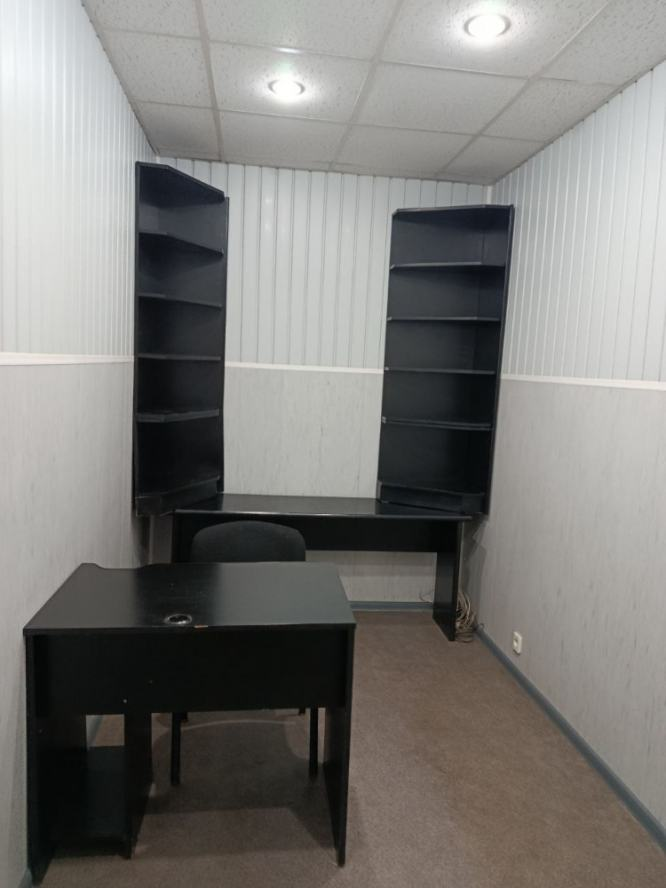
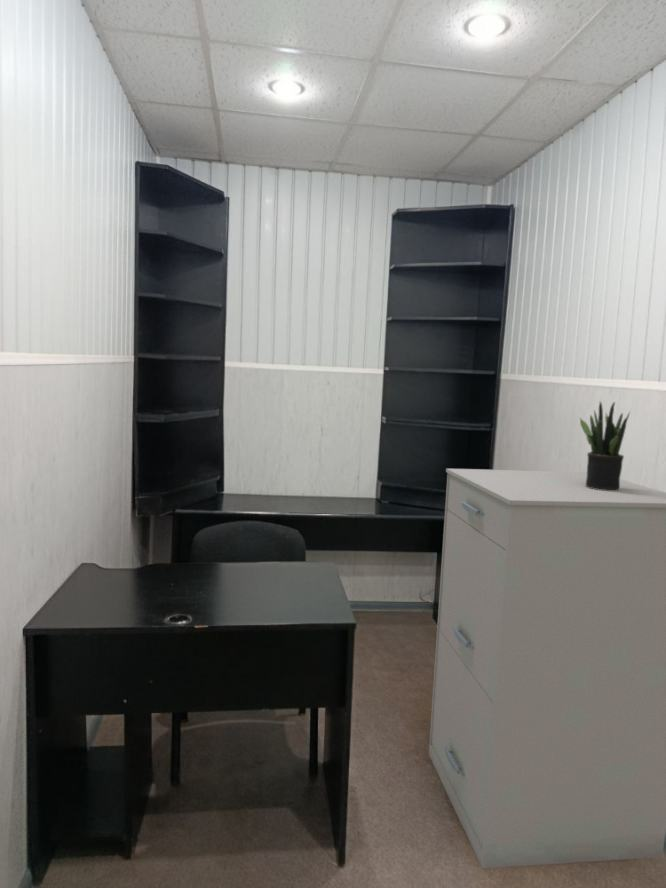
+ filing cabinet [428,468,666,869]
+ potted plant [579,400,631,491]
